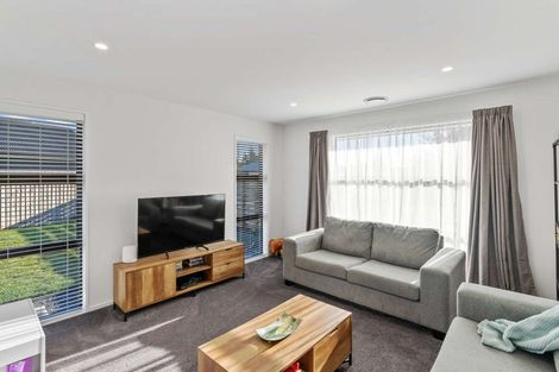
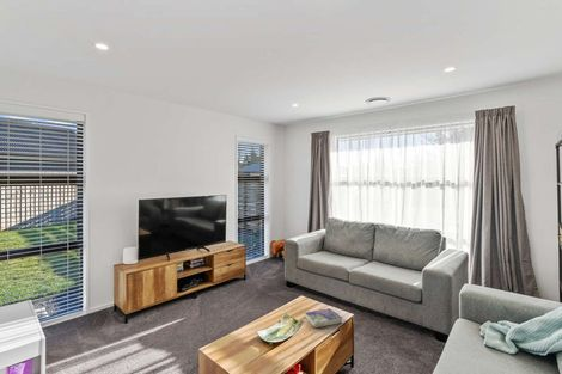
+ book [304,307,343,330]
